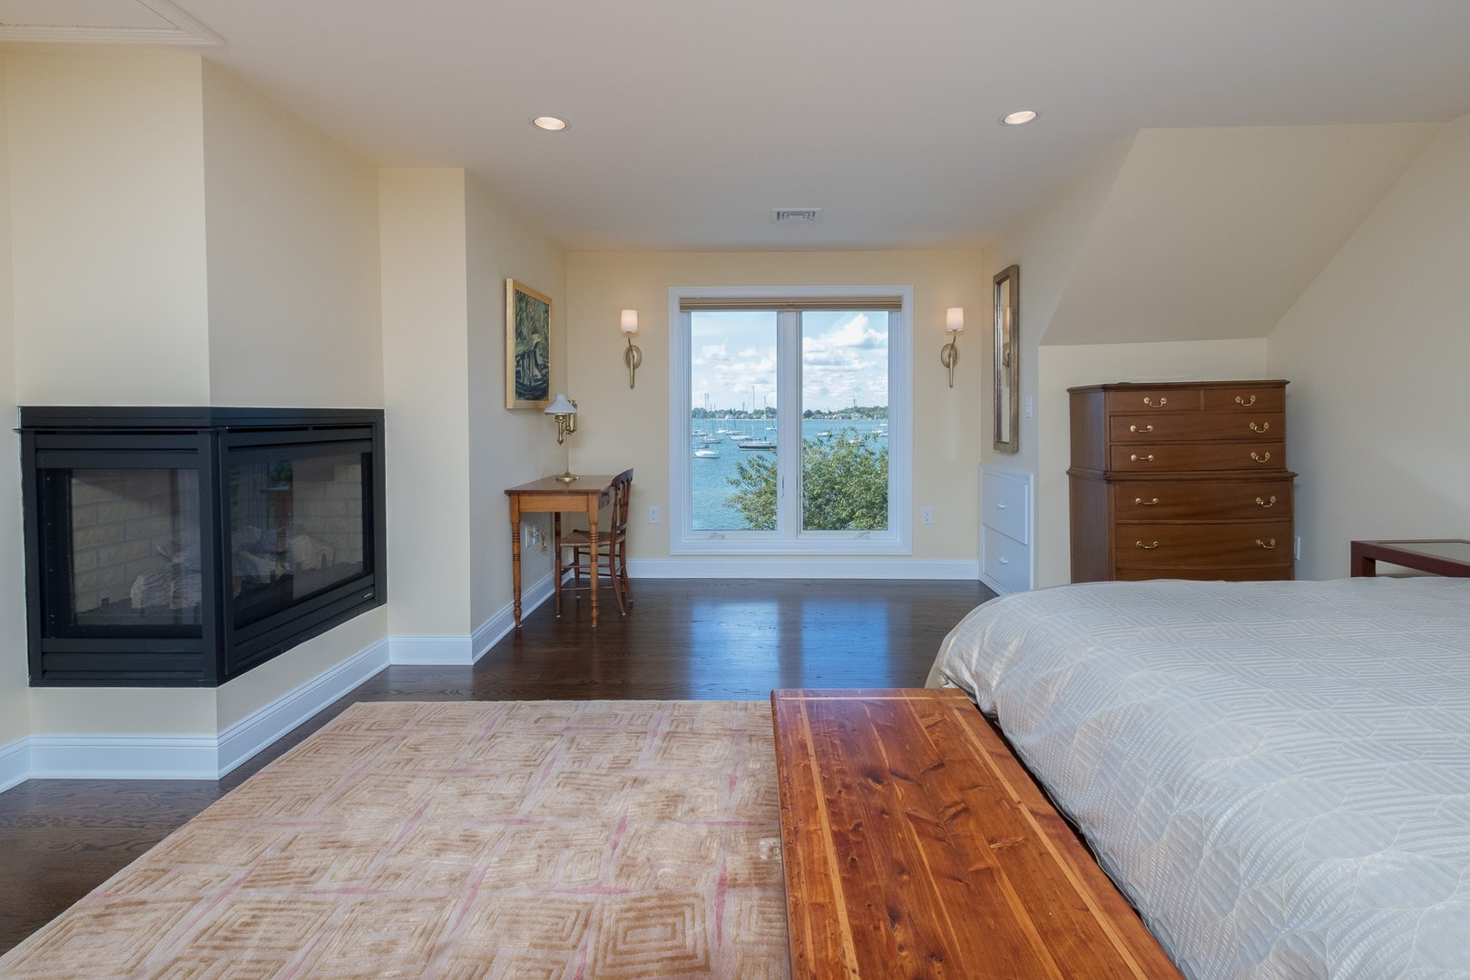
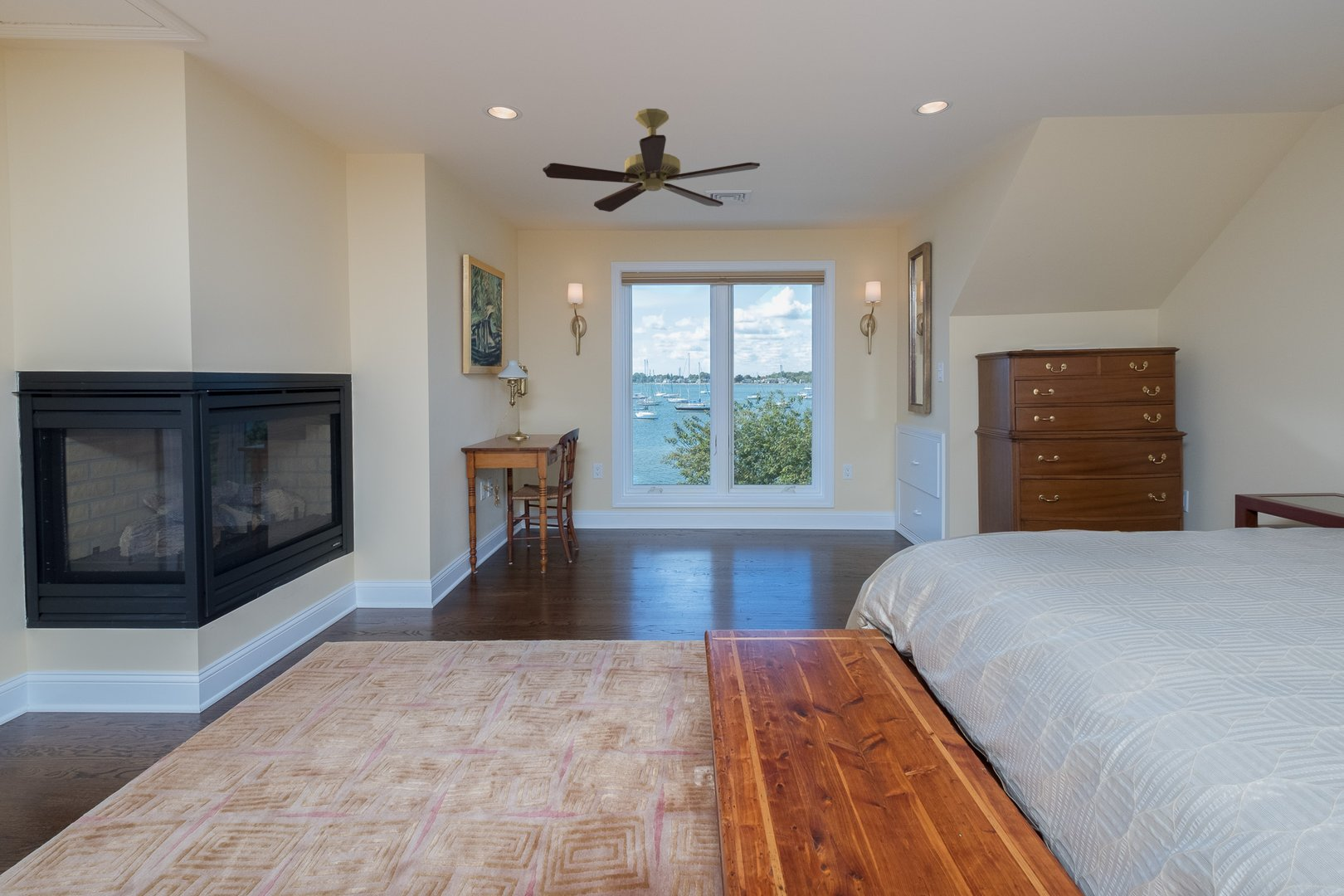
+ ceiling fan [542,108,761,212]
